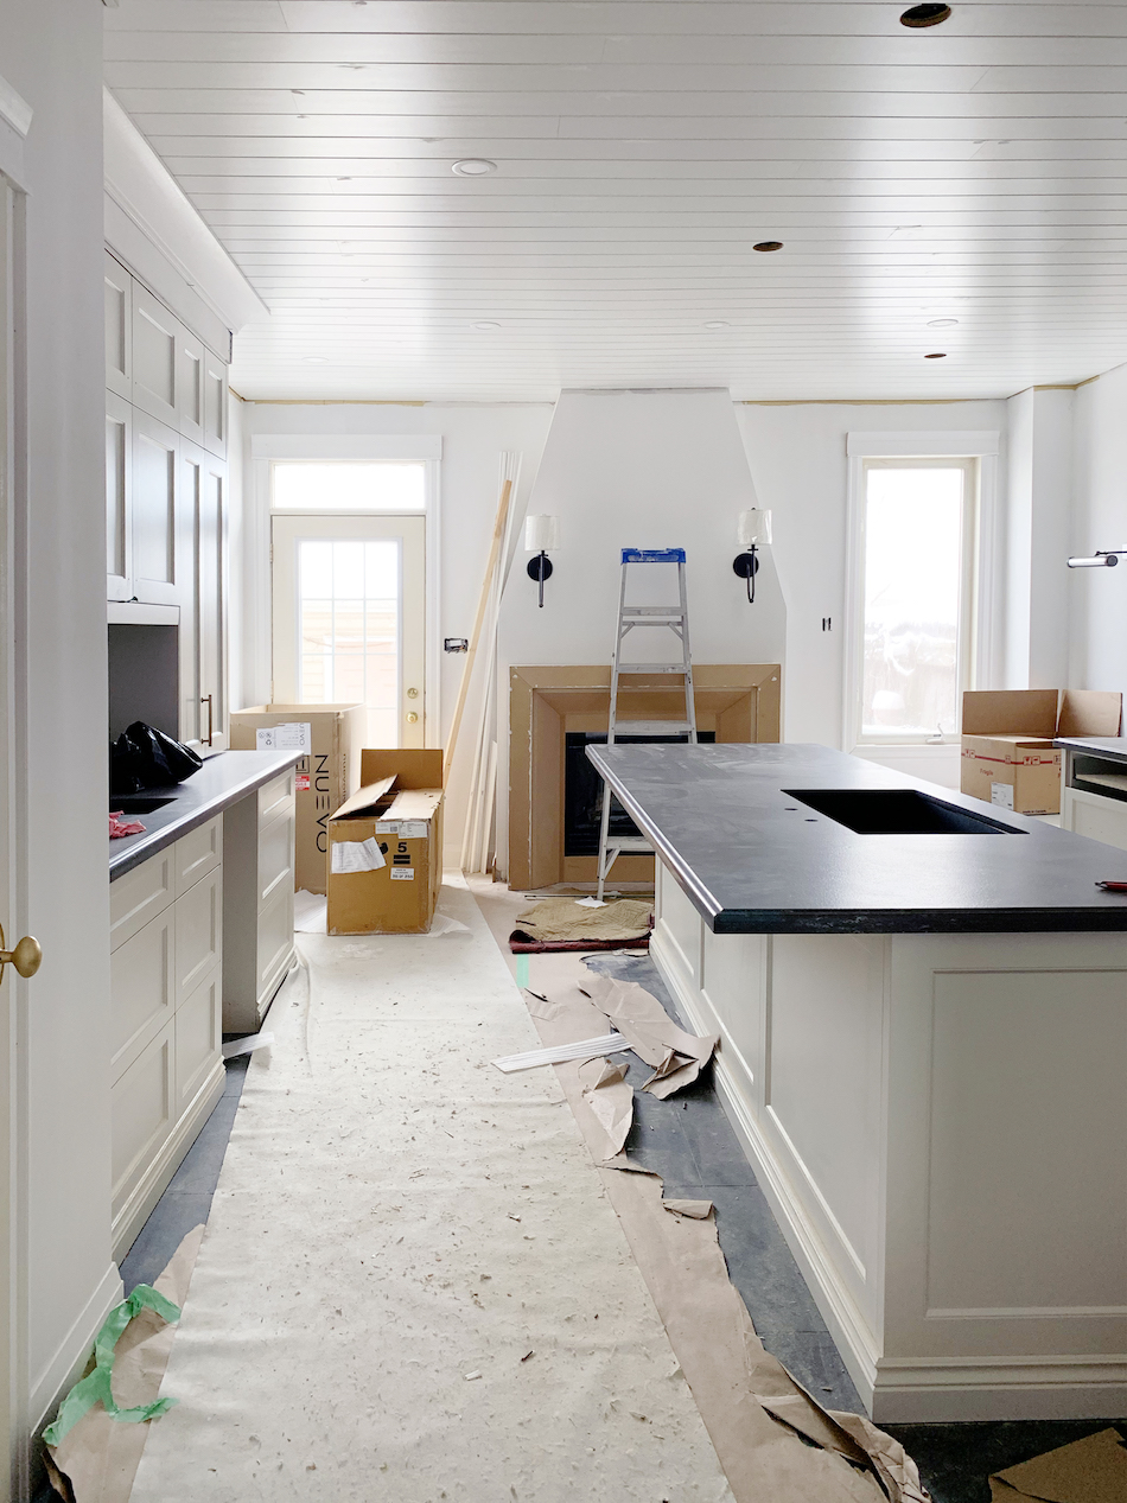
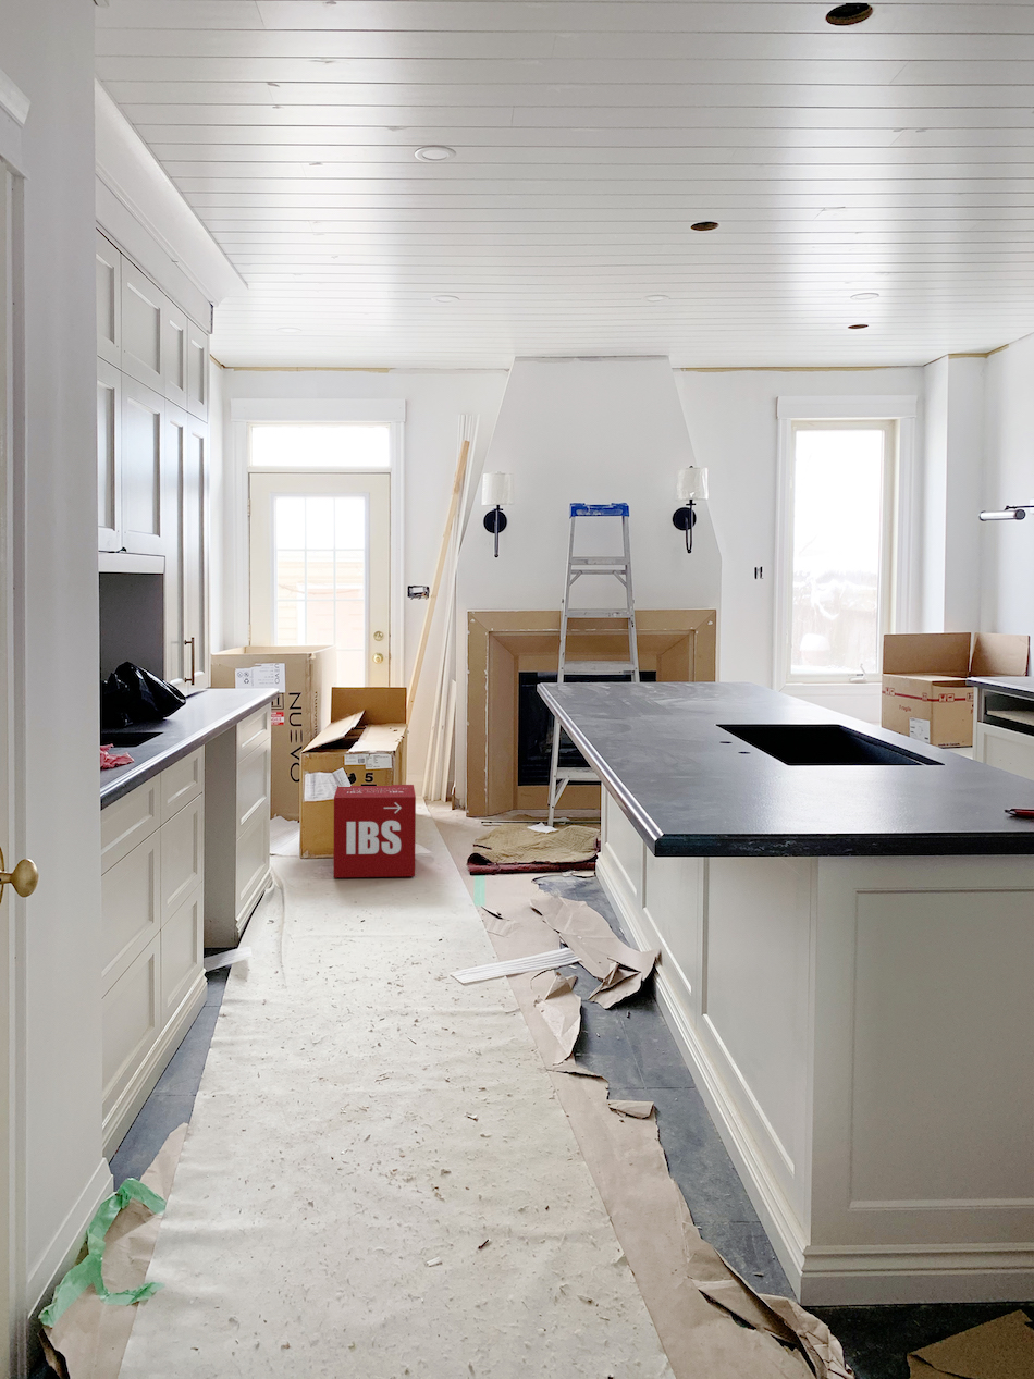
+ product box [333,784,417,878]
